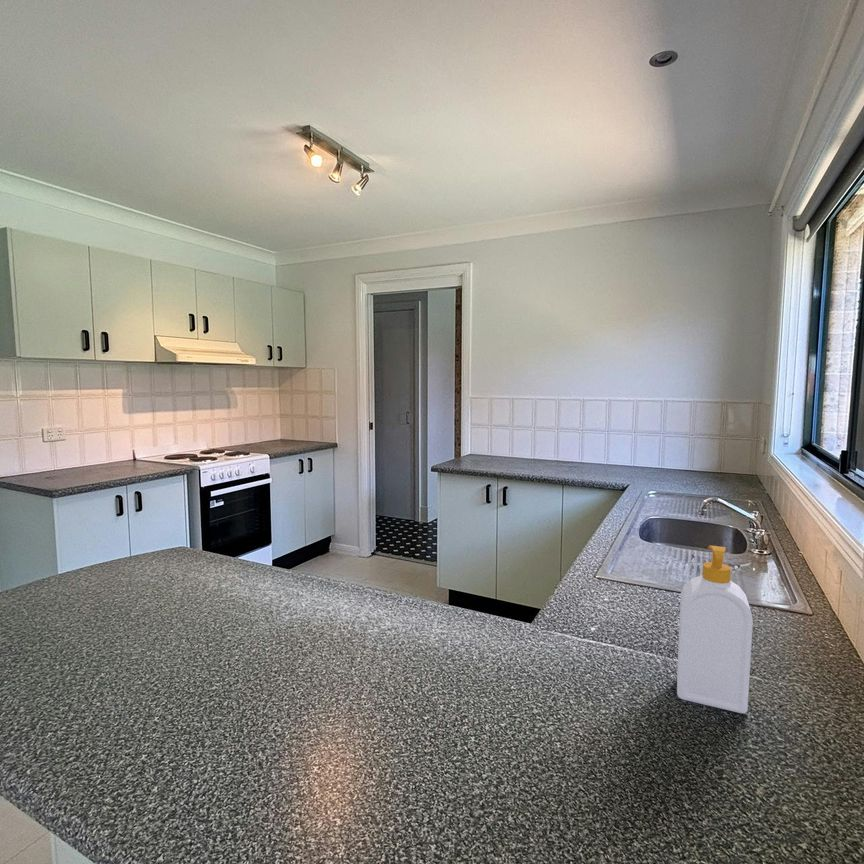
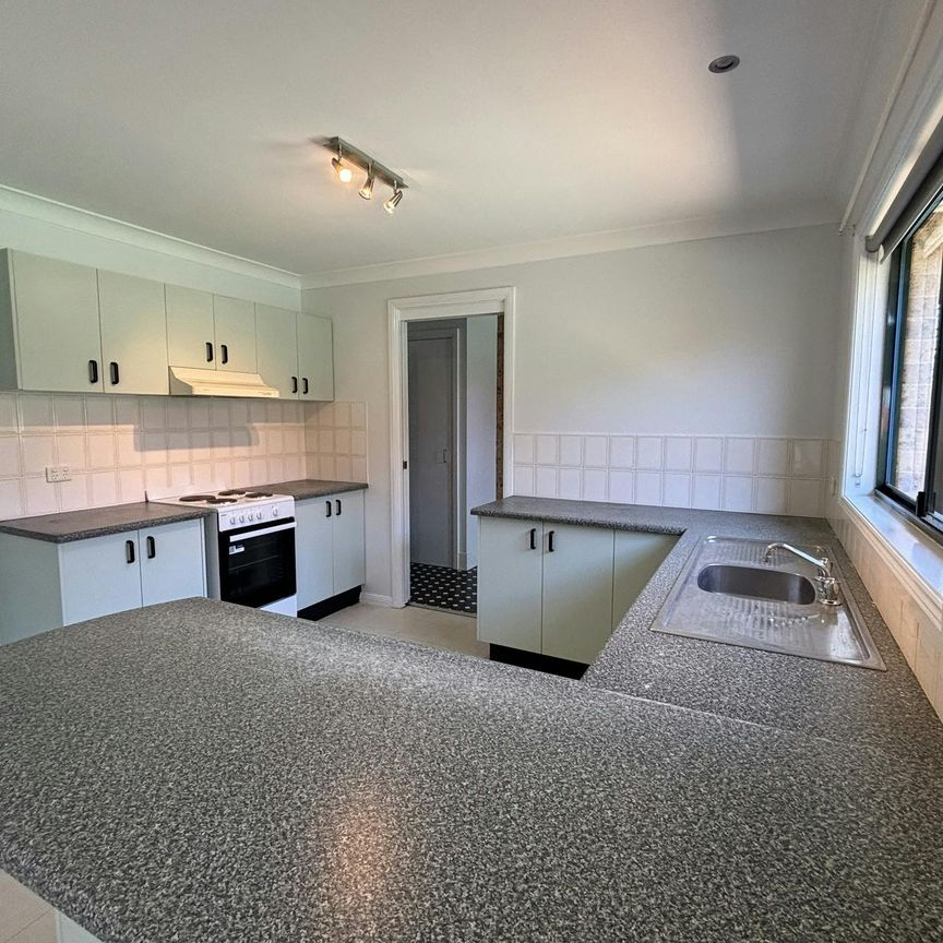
- soap bottle [676,545,754,714]
